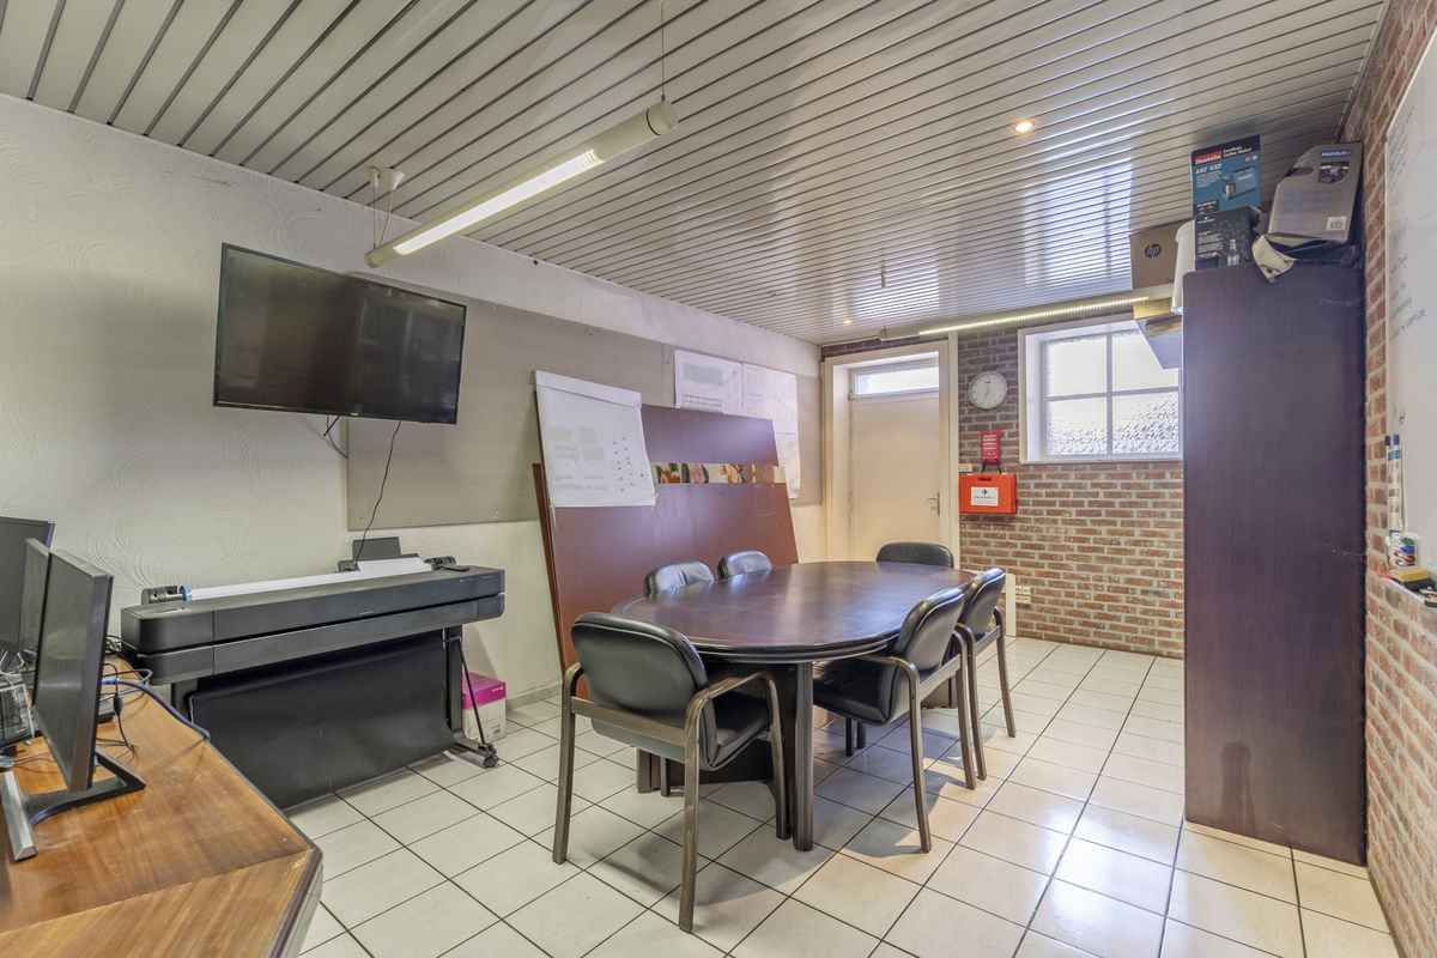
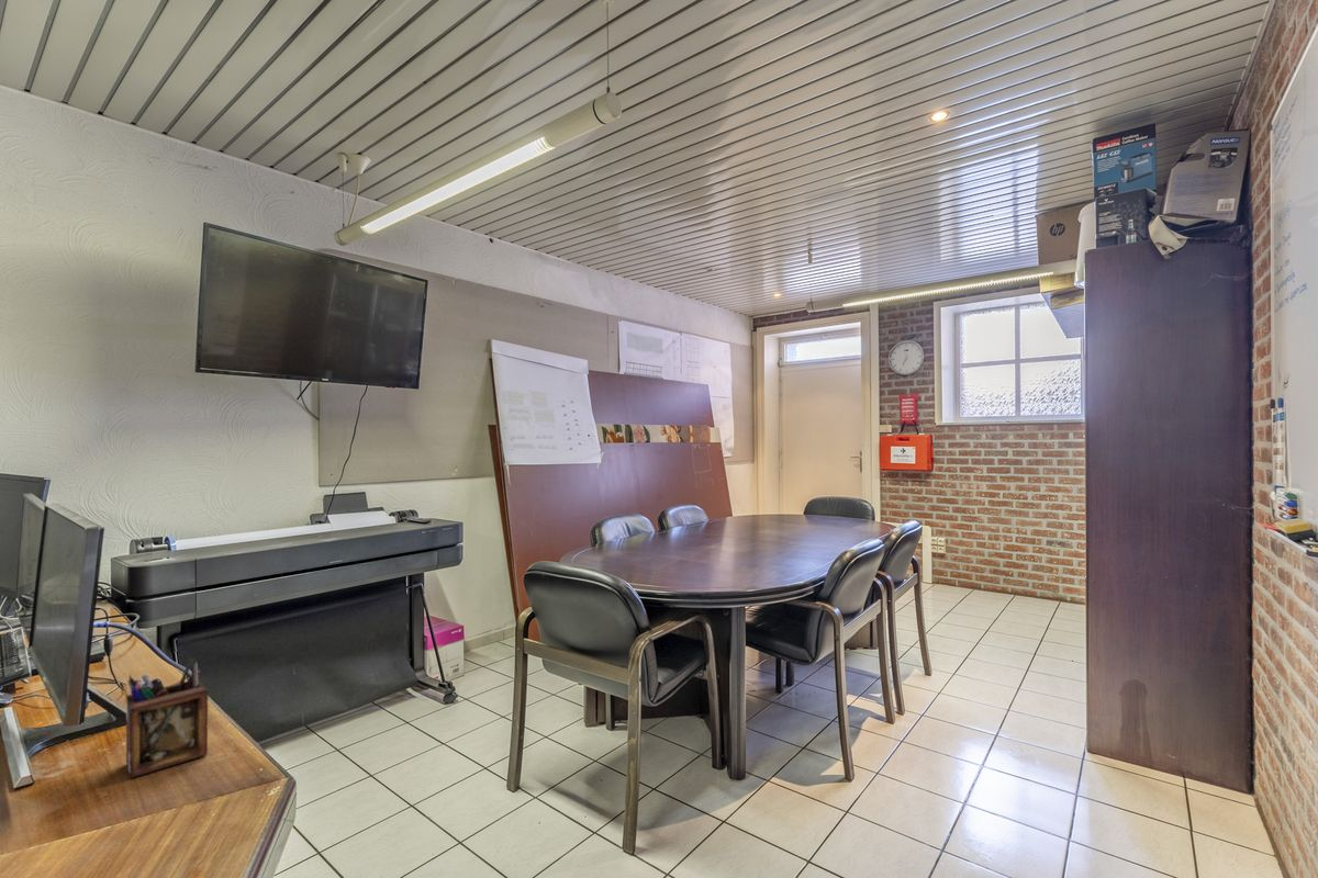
+ desk organizer [125,657,210,779]
